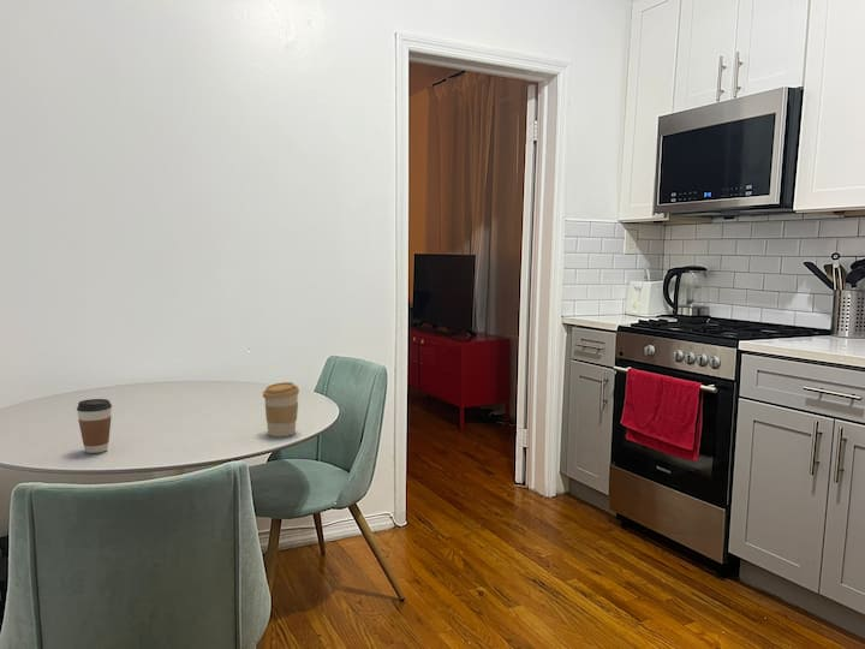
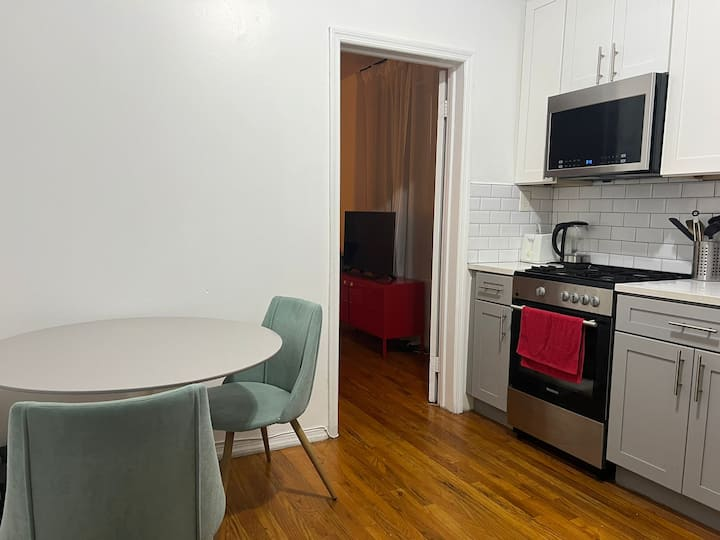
- coffee cup [76,398,113,454]
- coffee cup [262,381,300,437]
